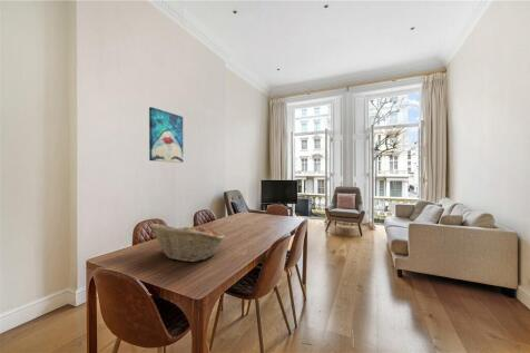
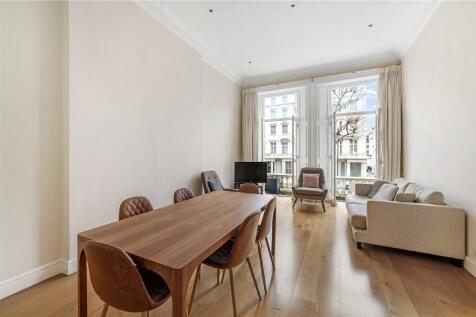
- wall art [148,106,184,164]
- fruit basket [148,223,226,263]
